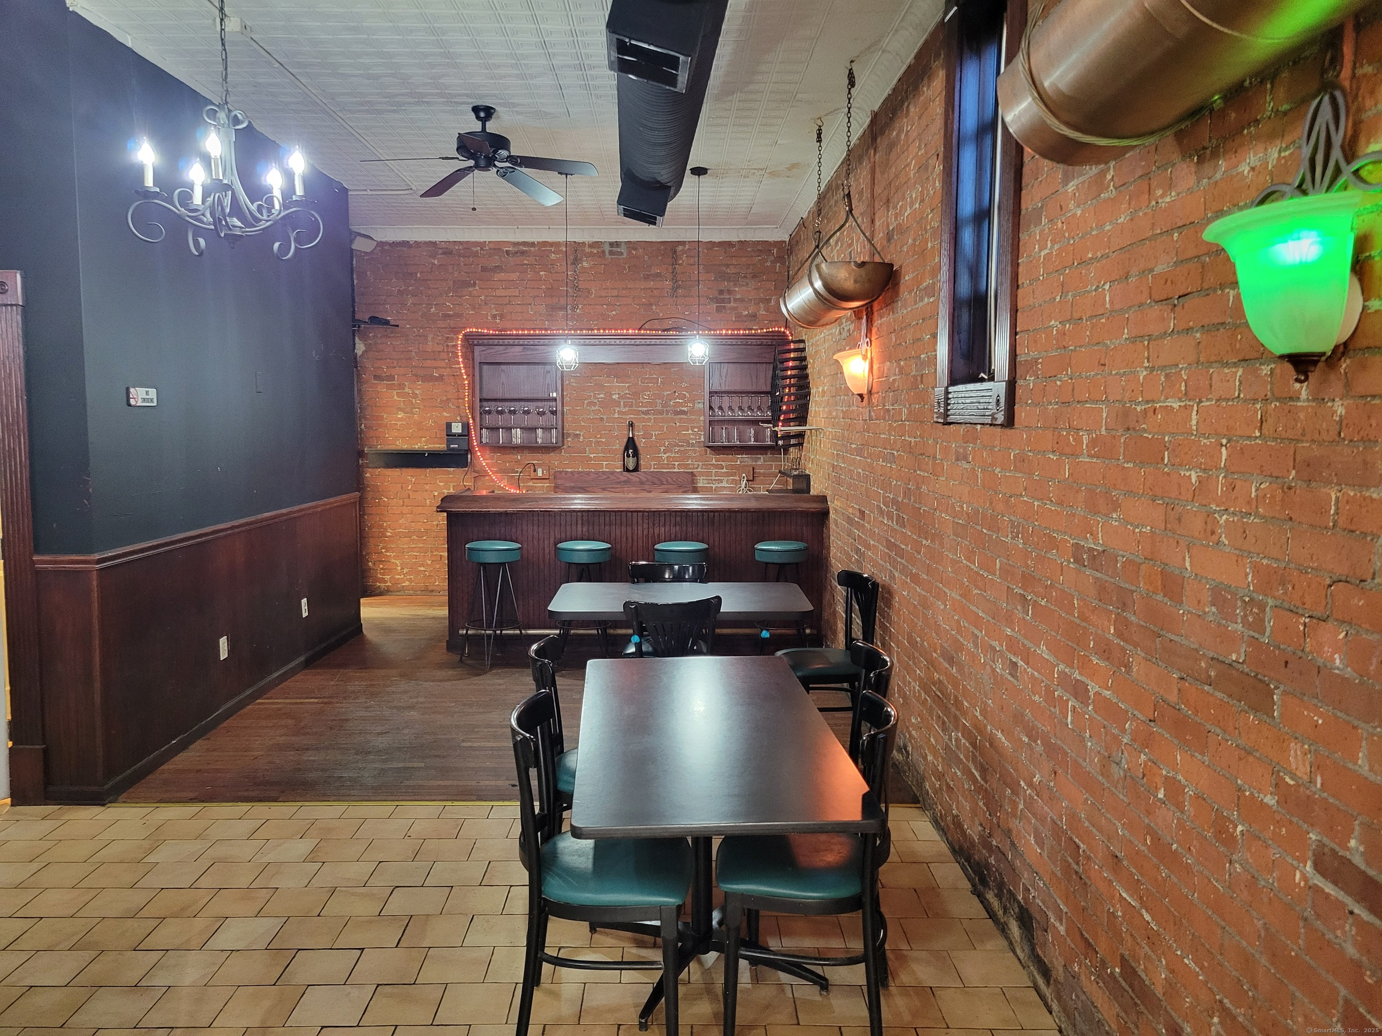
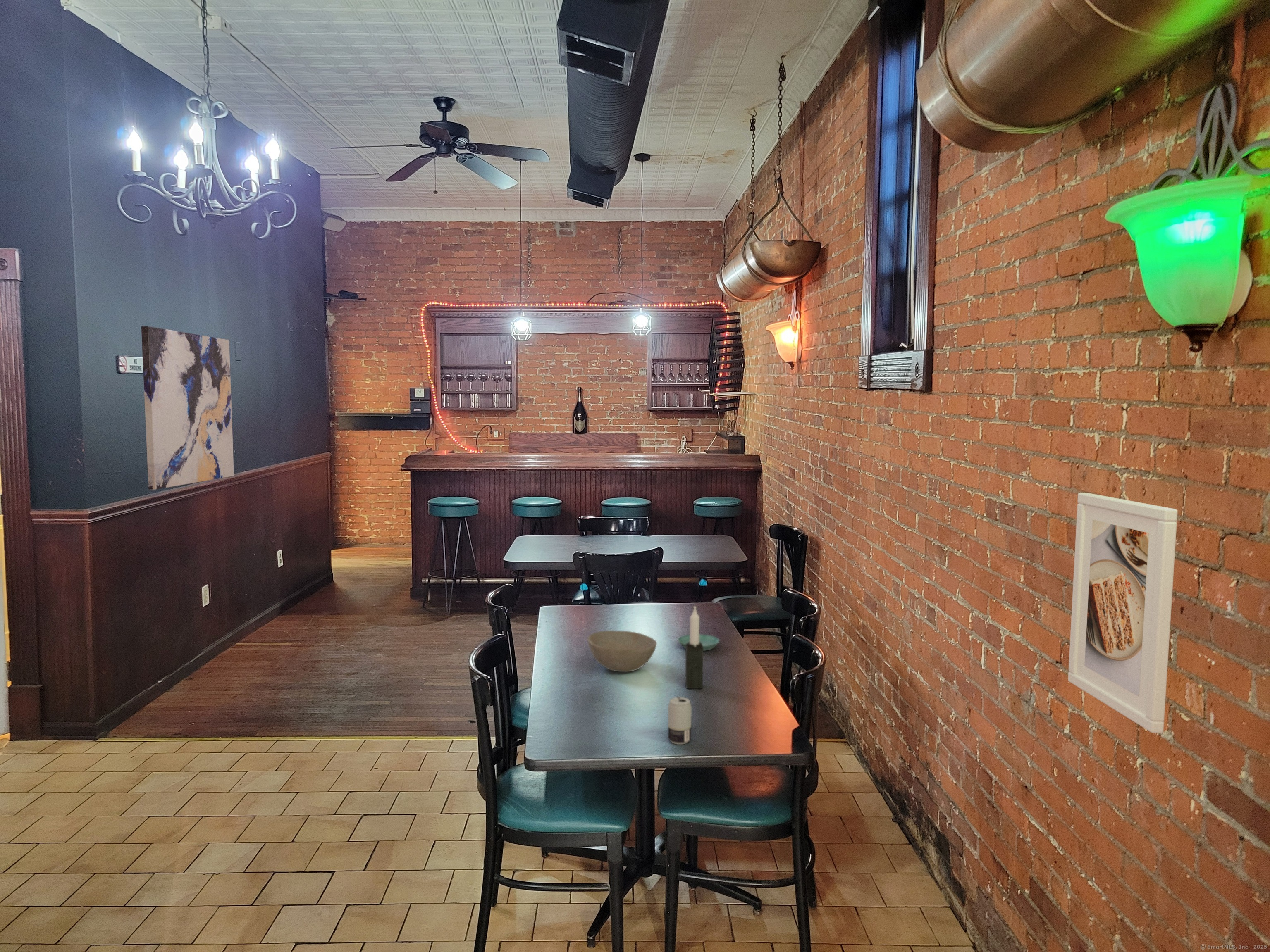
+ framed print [1067,492,1178,733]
+ beverage can [667,696,692,745]
+ bowl [587,630,657,672]
+ saucer [677,634,720,651]
+ candle [685,606,704,689]
+ wall art [141,326,234,490]
